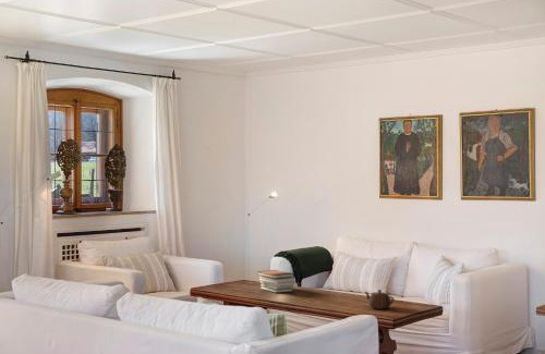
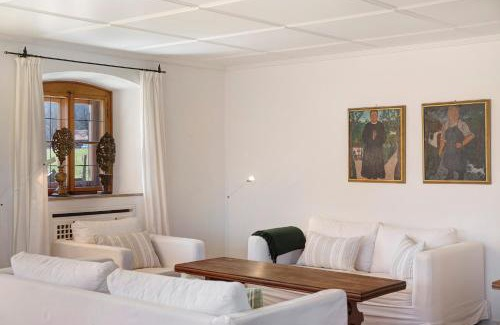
- book stack [256,269,295,294]
- teapot [364,289,395,310]
